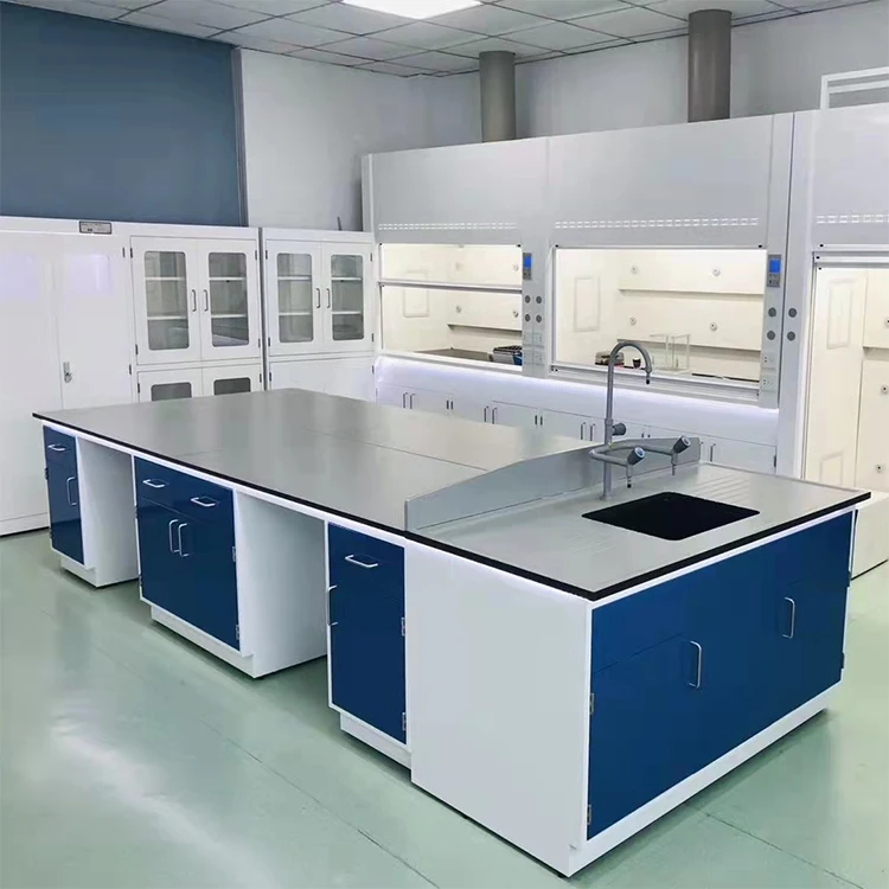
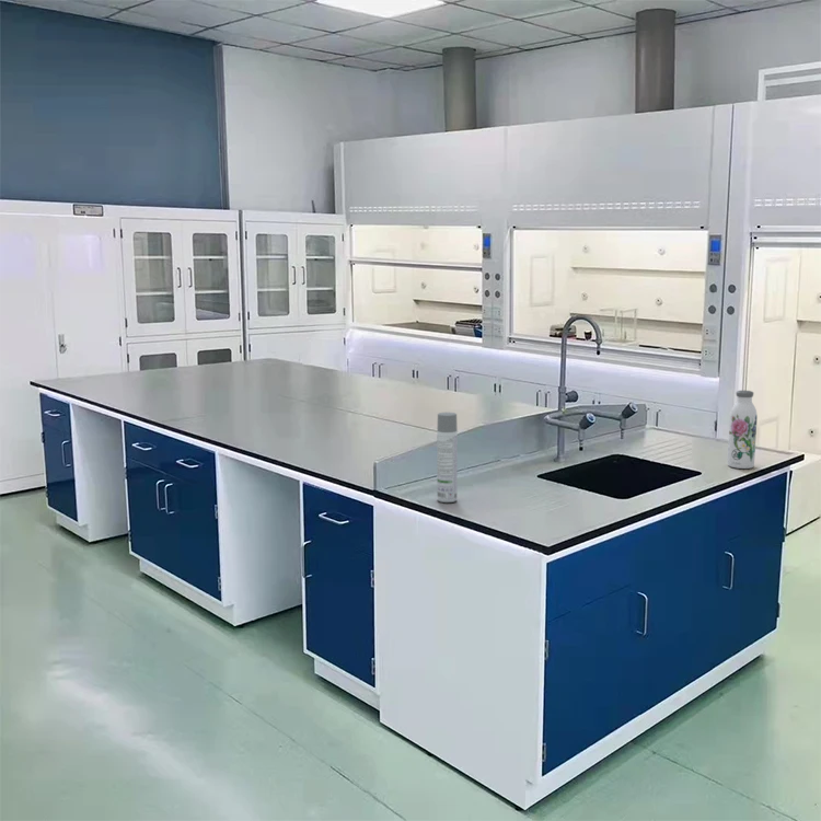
+ water bottle [727,390,759,470]
+ spray bottle [436,412,459,504]
